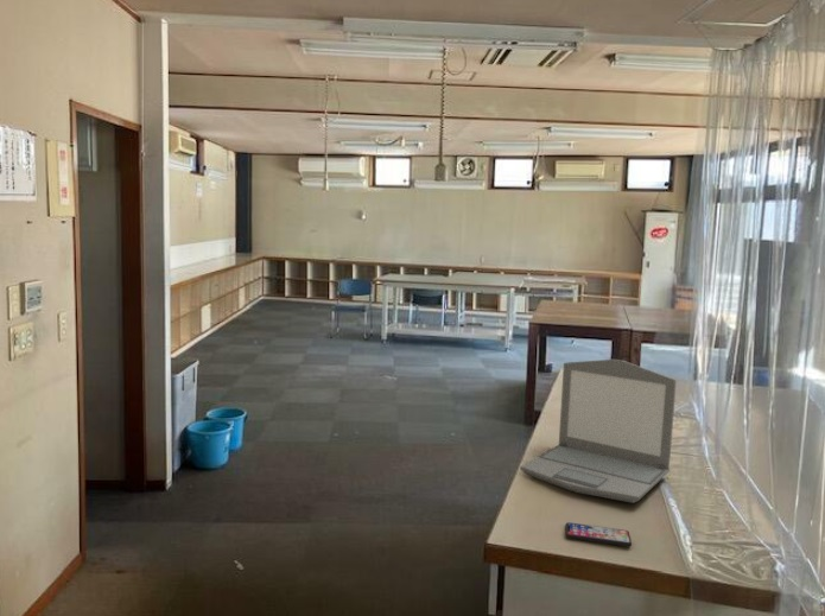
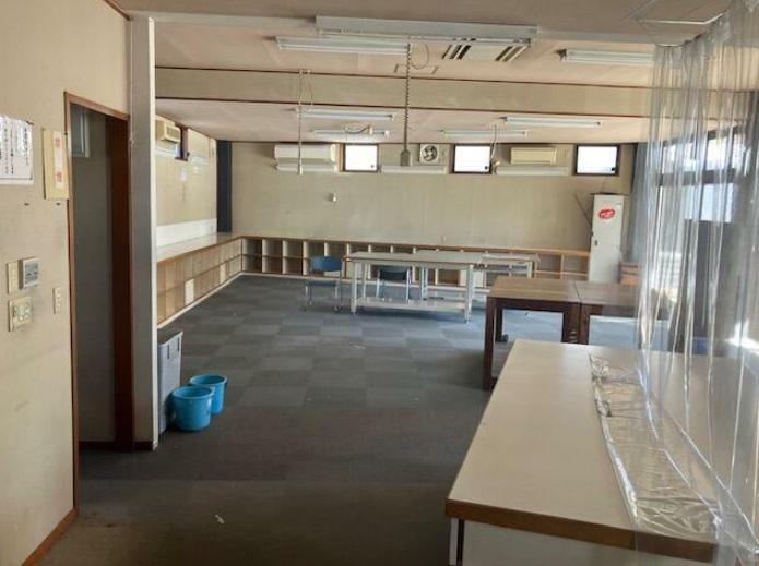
- laptop [519,358,678,504]
- smartphone [565,521,633,547]
